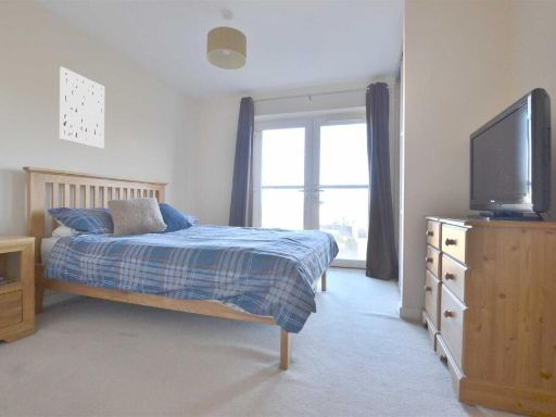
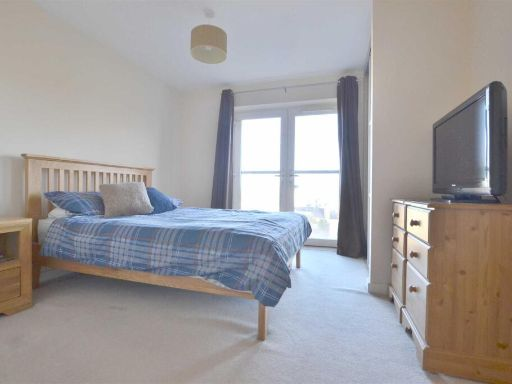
- wall art [59,66,105,150]
